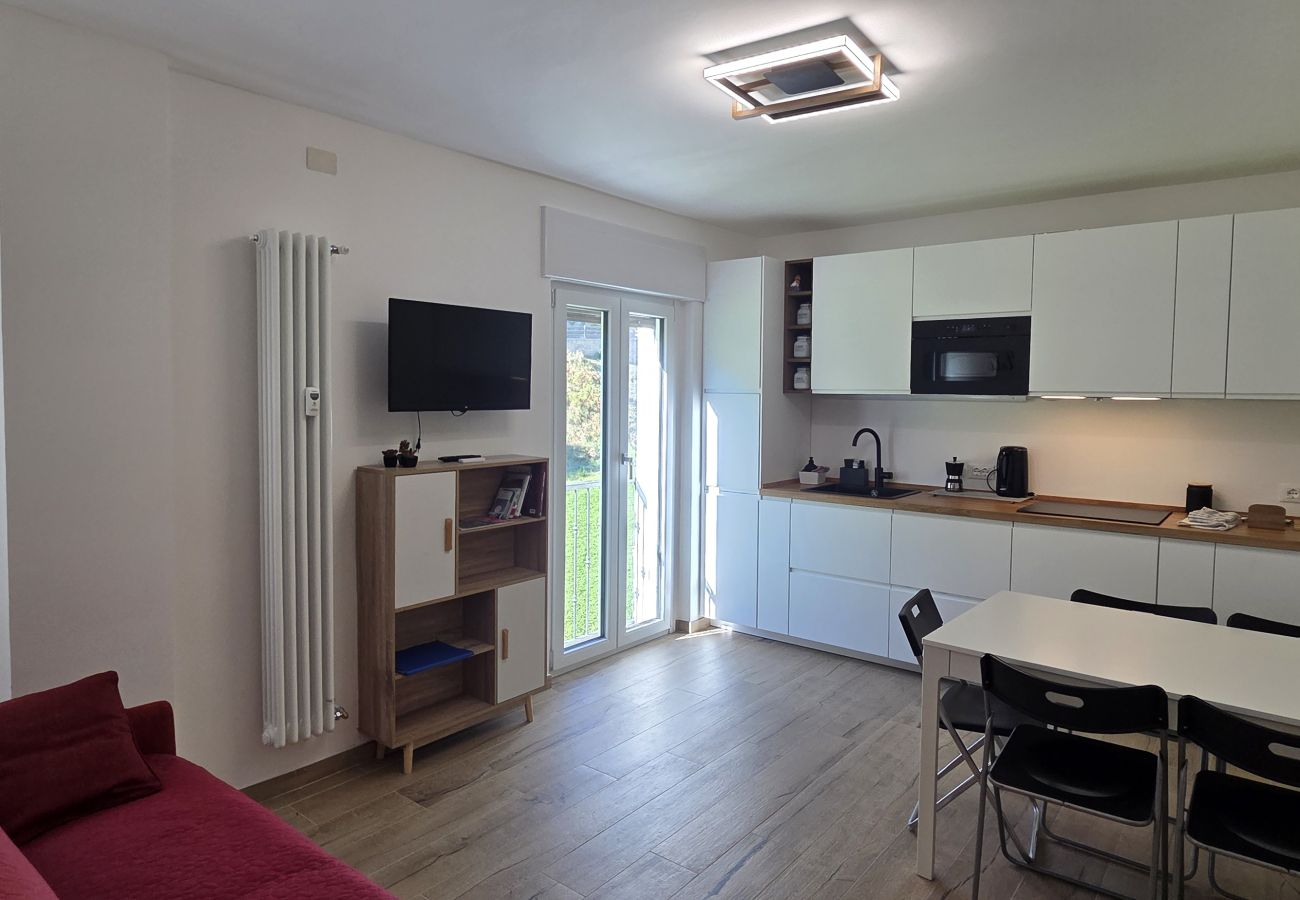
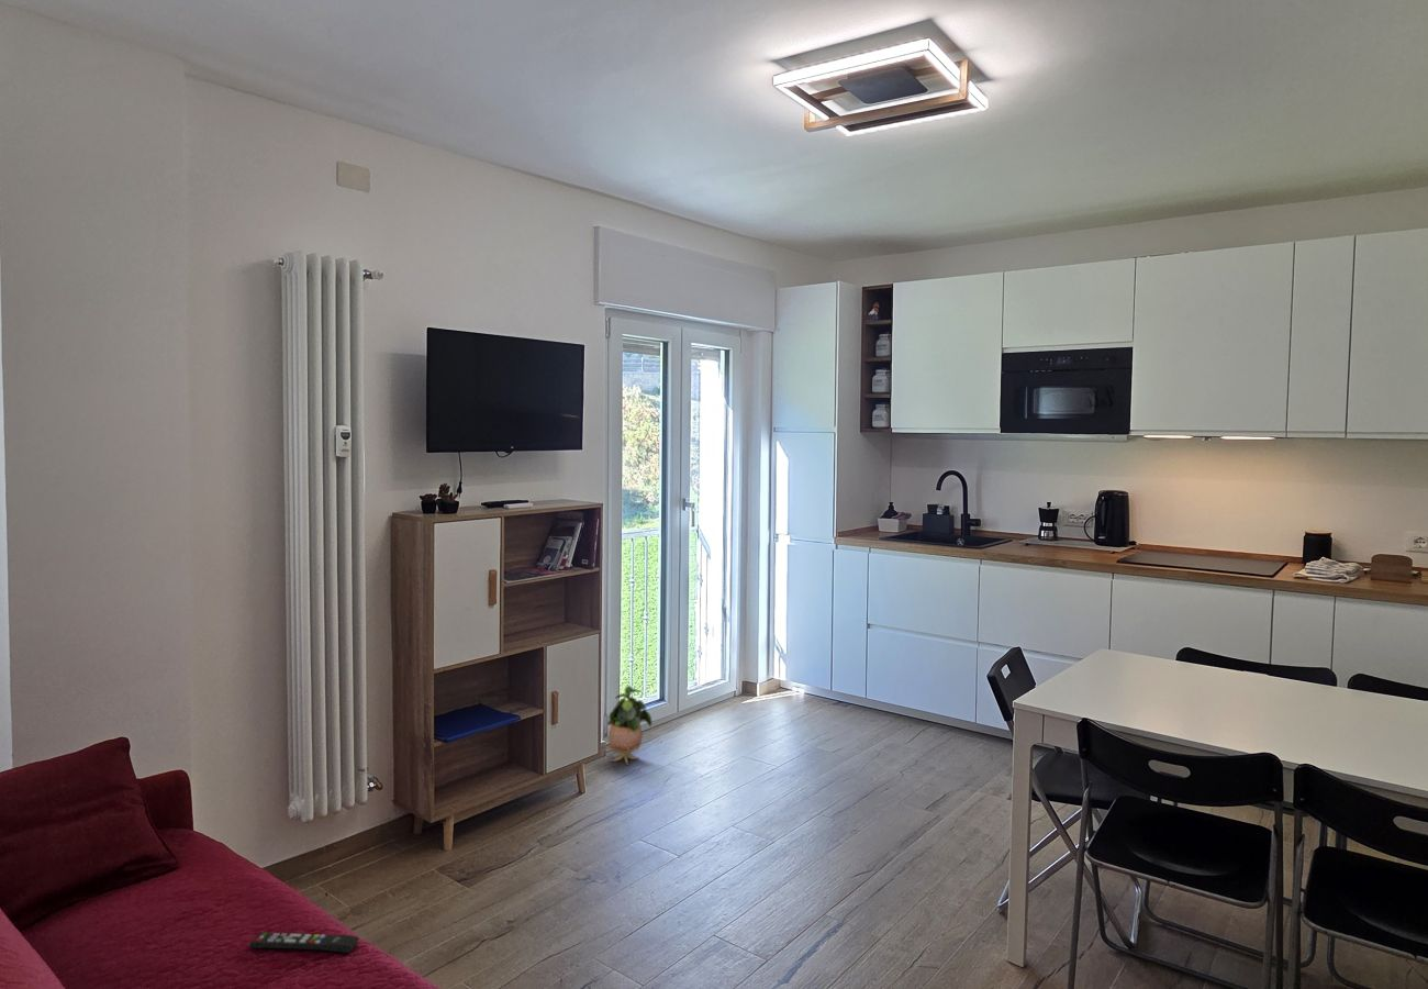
+ potted plant [606,685,652,766]
+ remote control [248,932,360,954]
